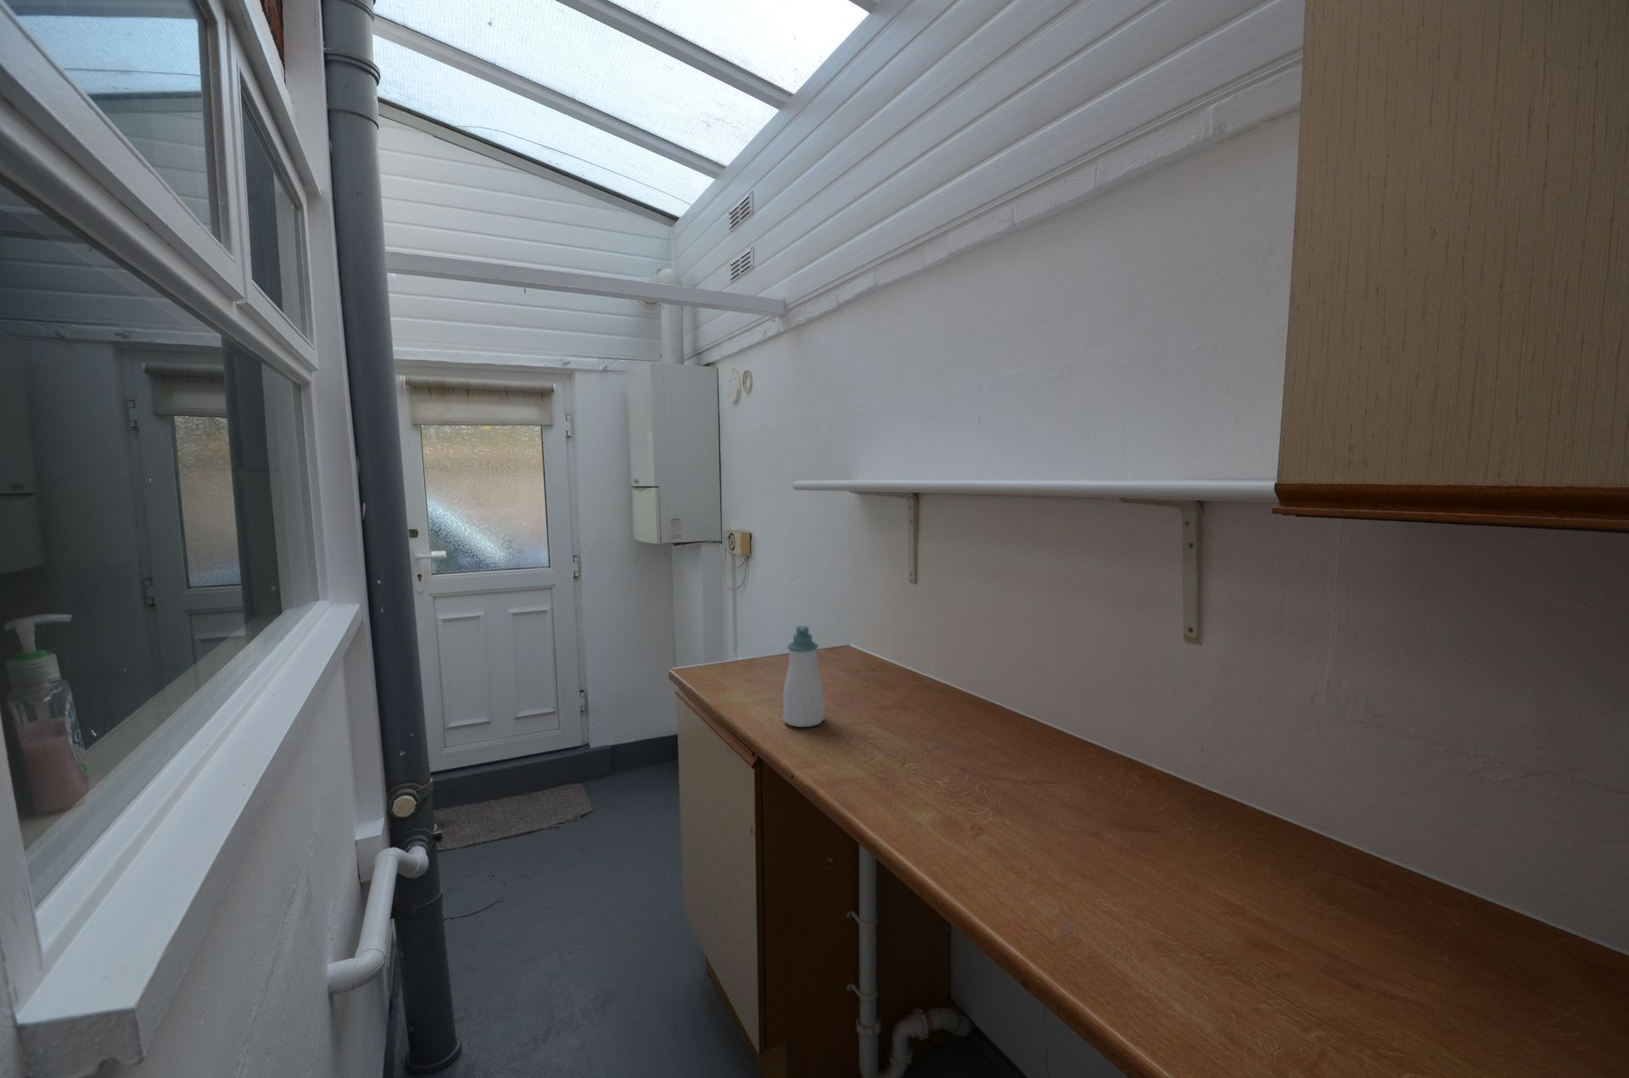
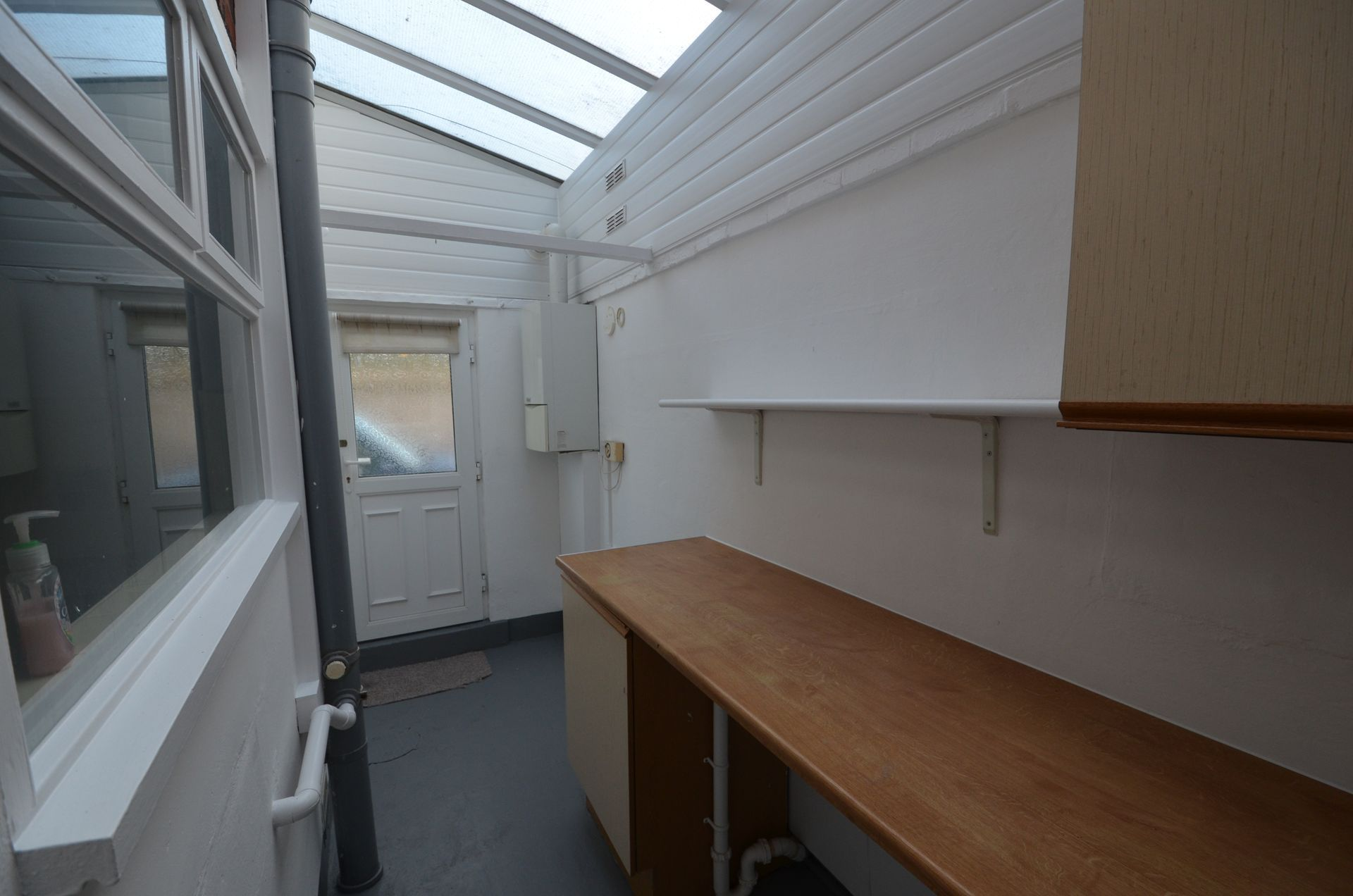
- soap bottle [783,624,826,728]
